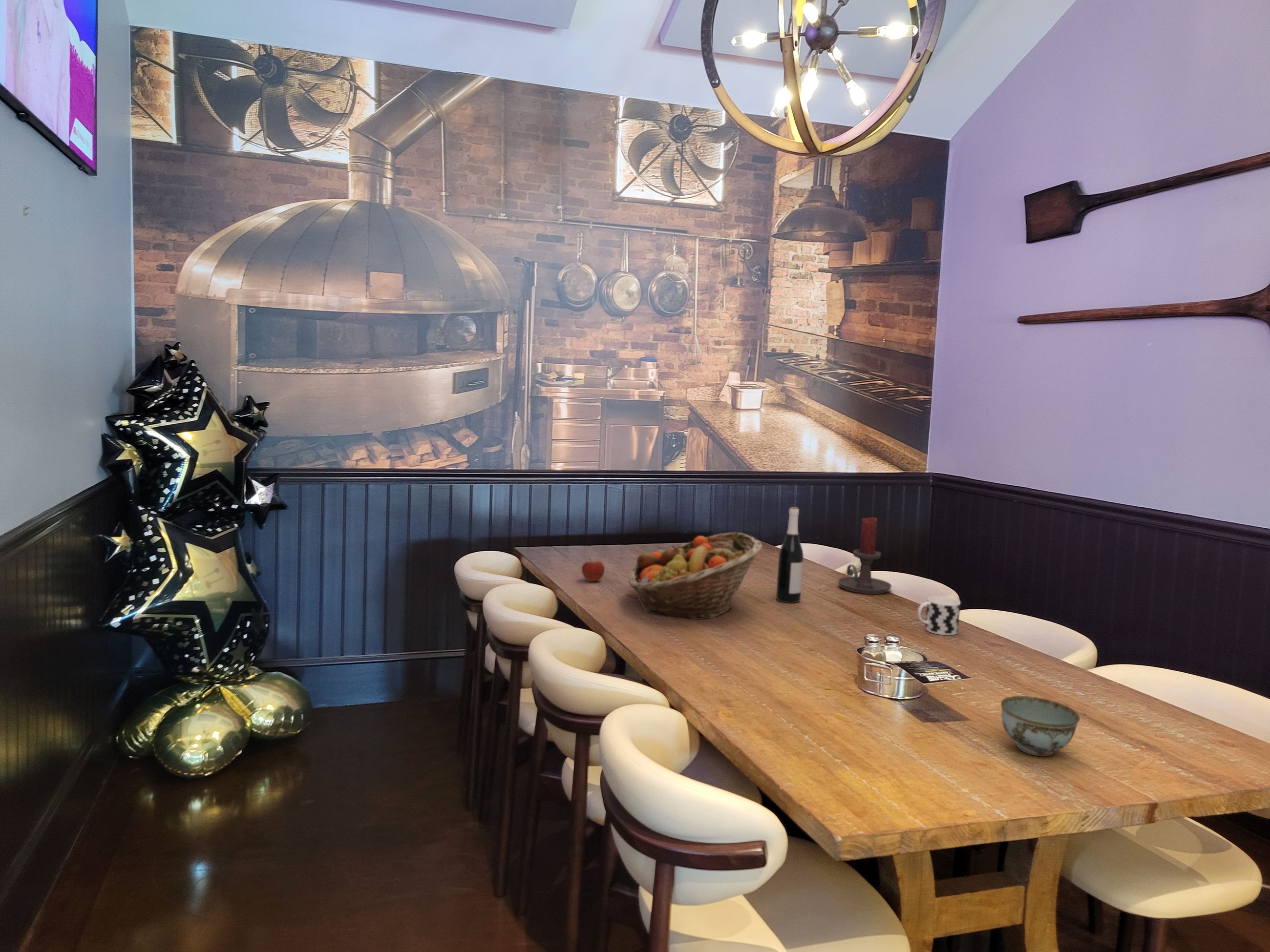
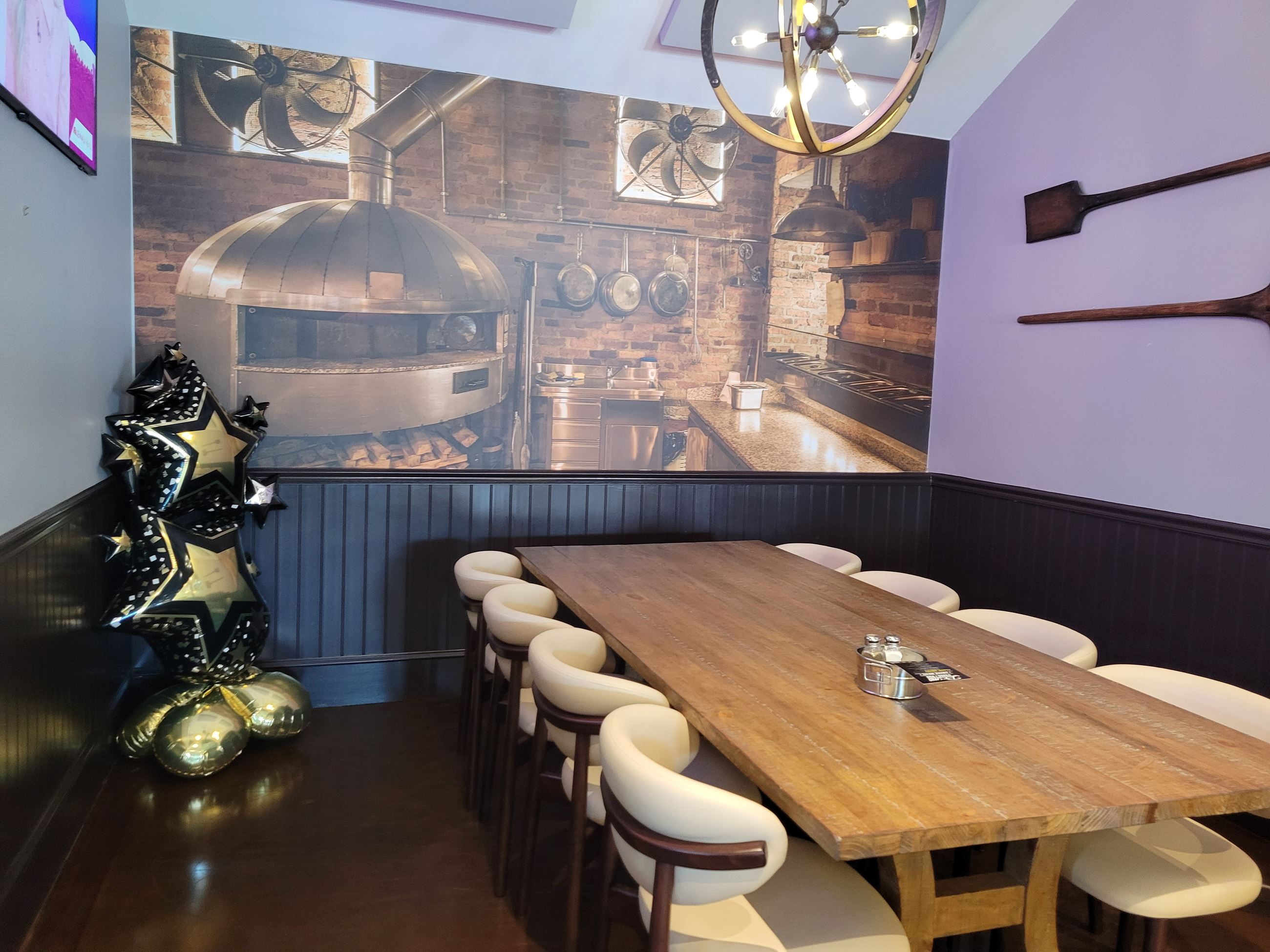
- candle holder [838,517,892,595]
- fruit basket [628,532,763,621]
- wine bottle [776,506,804,603]
- bowl [1000,696,1080,757]
- apple [581,557,605,582]
- cup [917,596,961,636]
